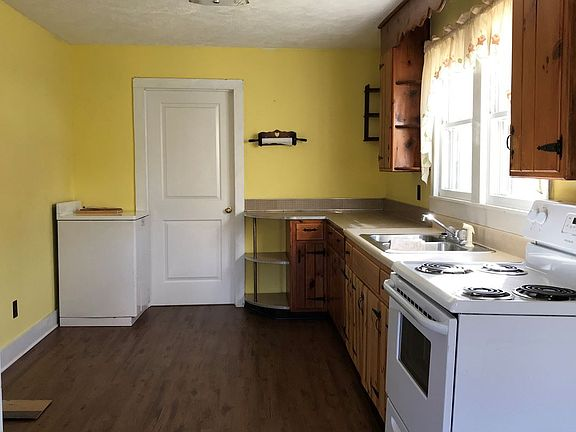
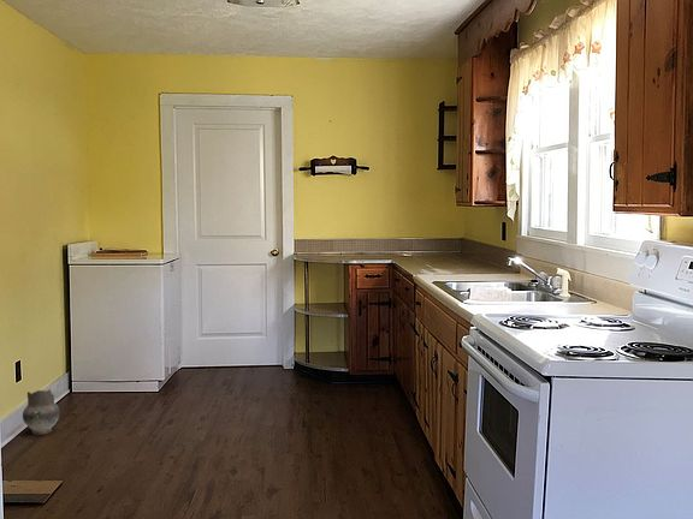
+ ceramic jug [22,388,61,436]
